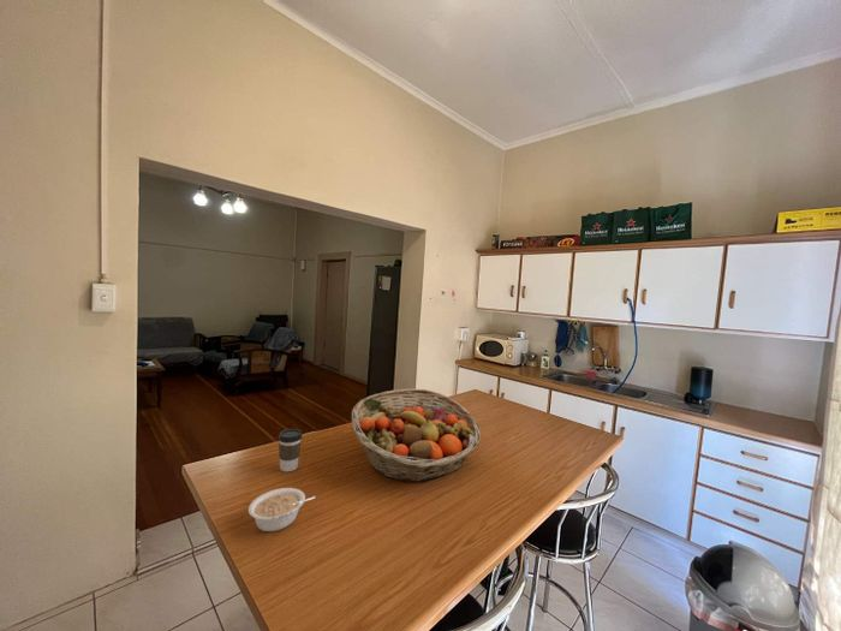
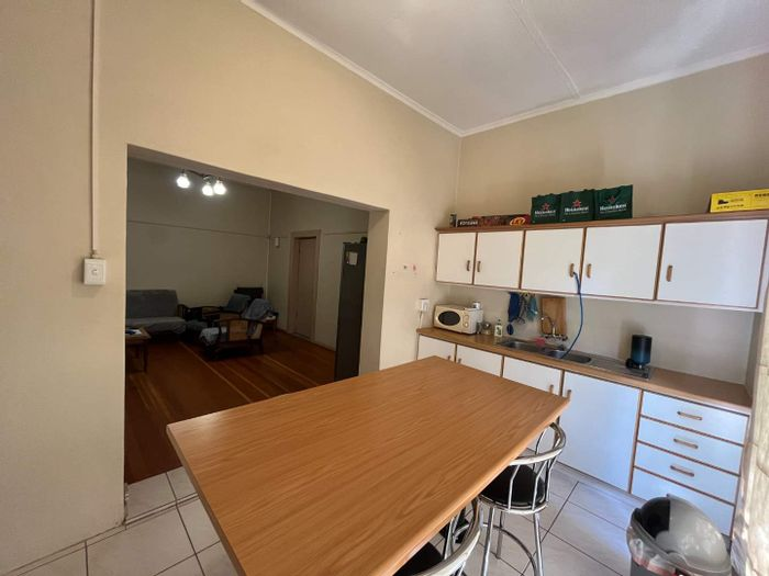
- coffee cup [278,428,303,472]
- legume [247,487,317,532]
- fruit basket [351,387,483,483]
